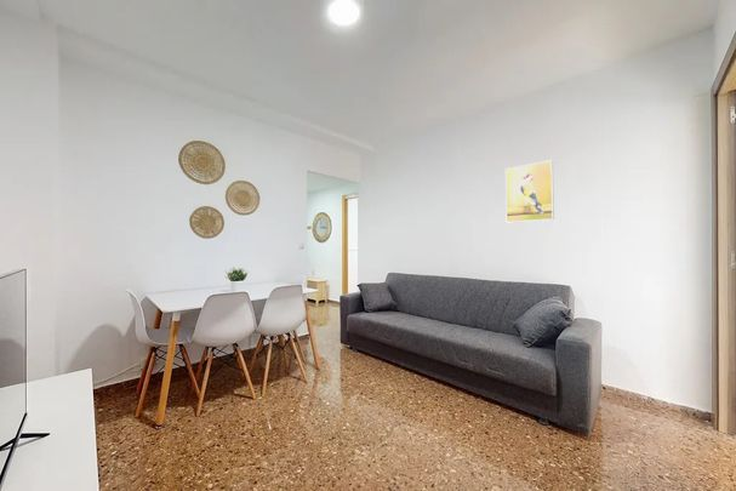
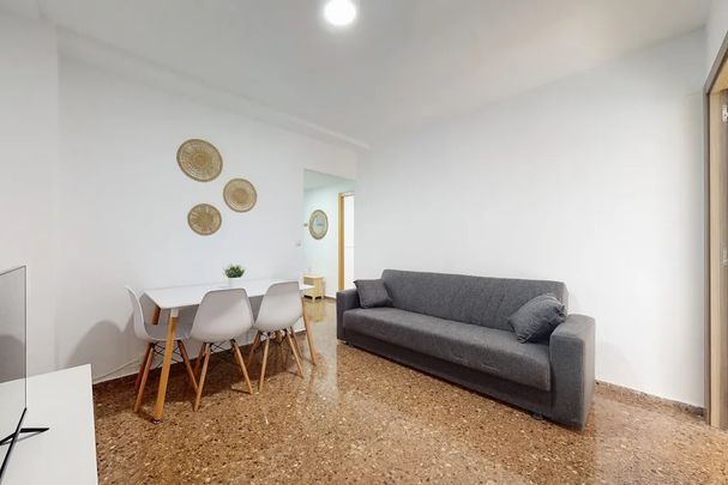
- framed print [504,159,555,223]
